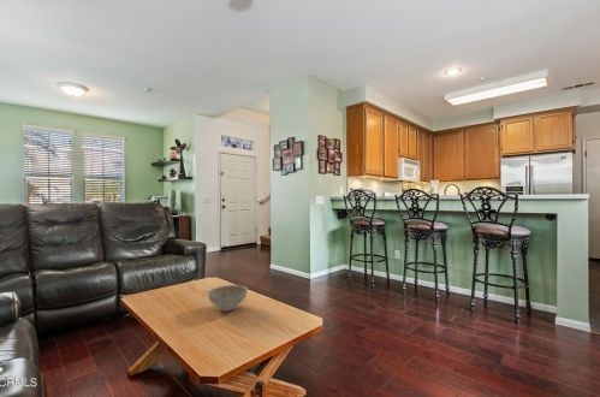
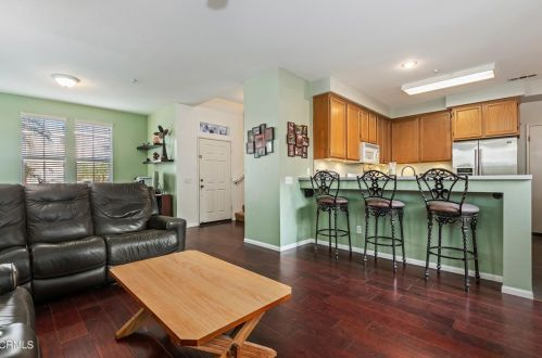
- decorative bowl [206,284,249,312]
